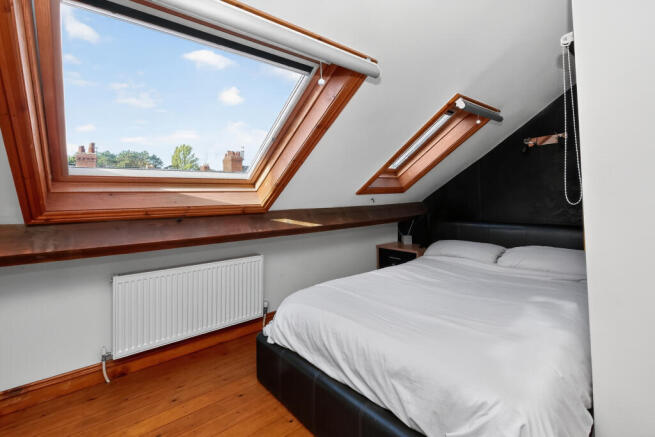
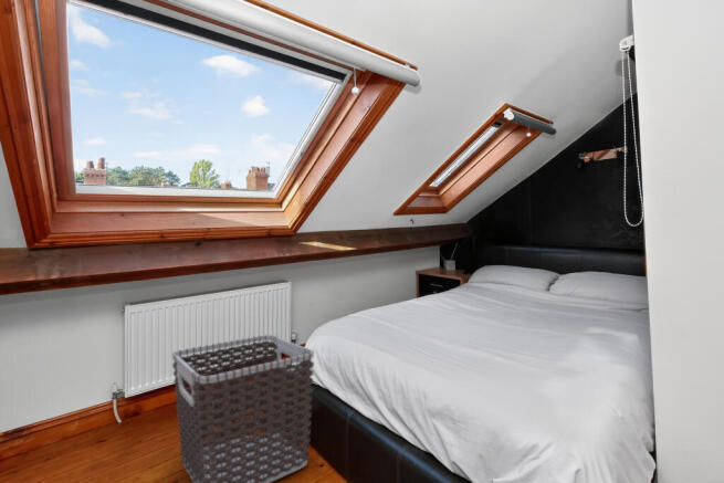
+ clothes hamper [171,334,315,483]
